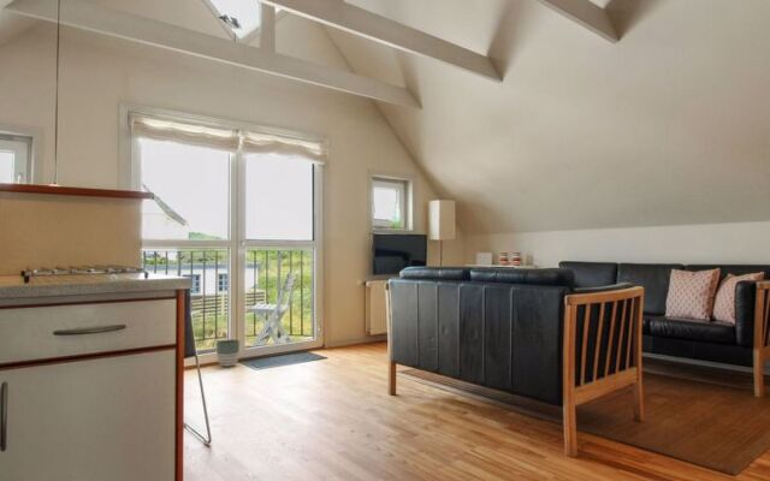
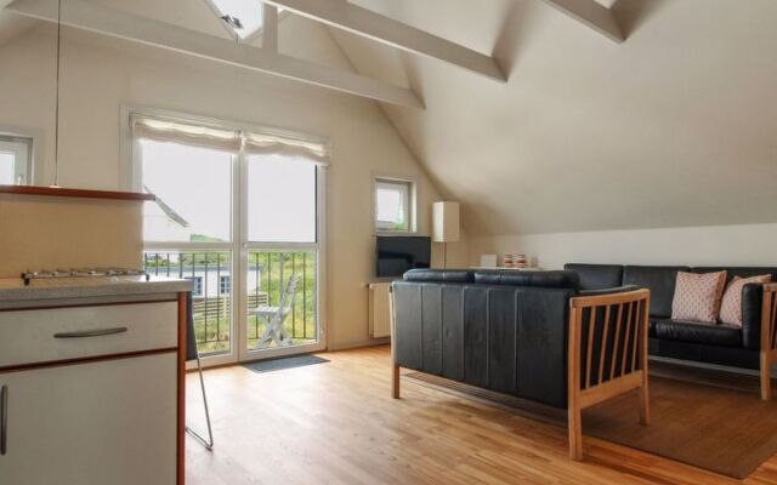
- planter [215,338,241,368]
